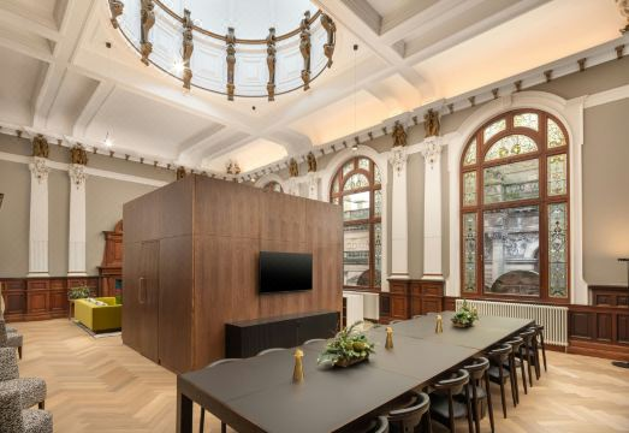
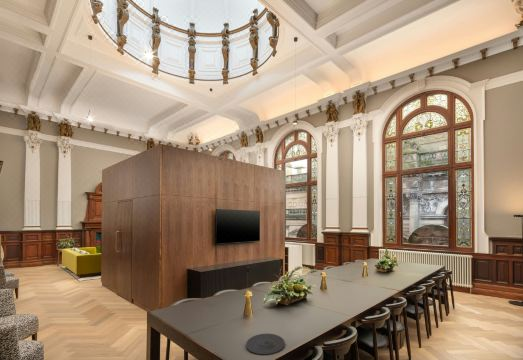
+ plate [245,333,286,356]
